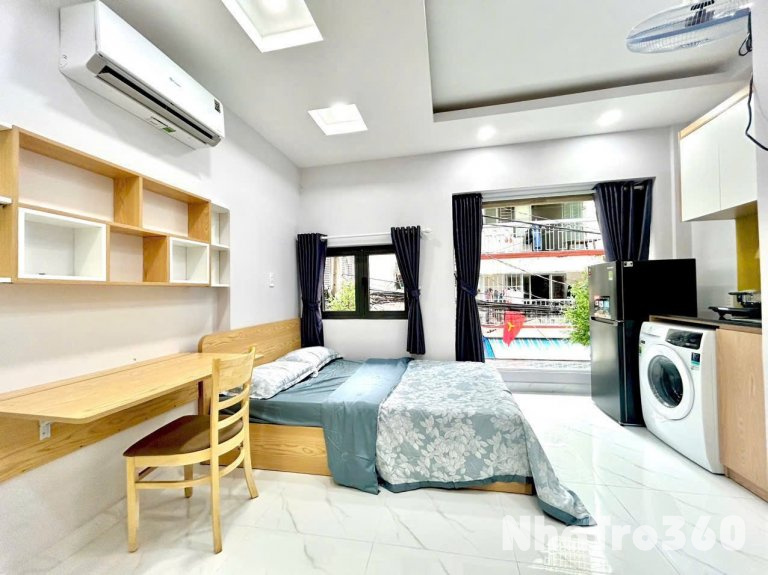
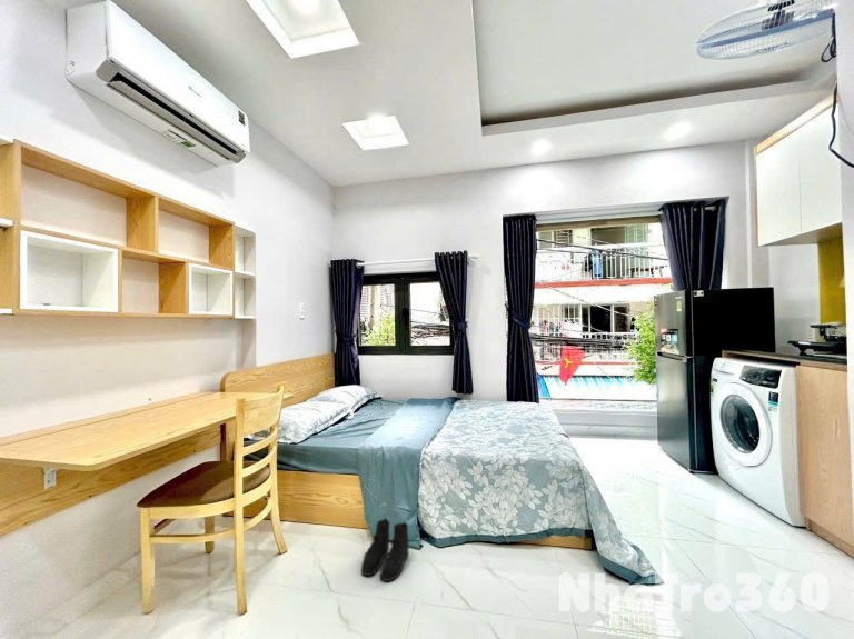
+ boots [360,517,410,582]
